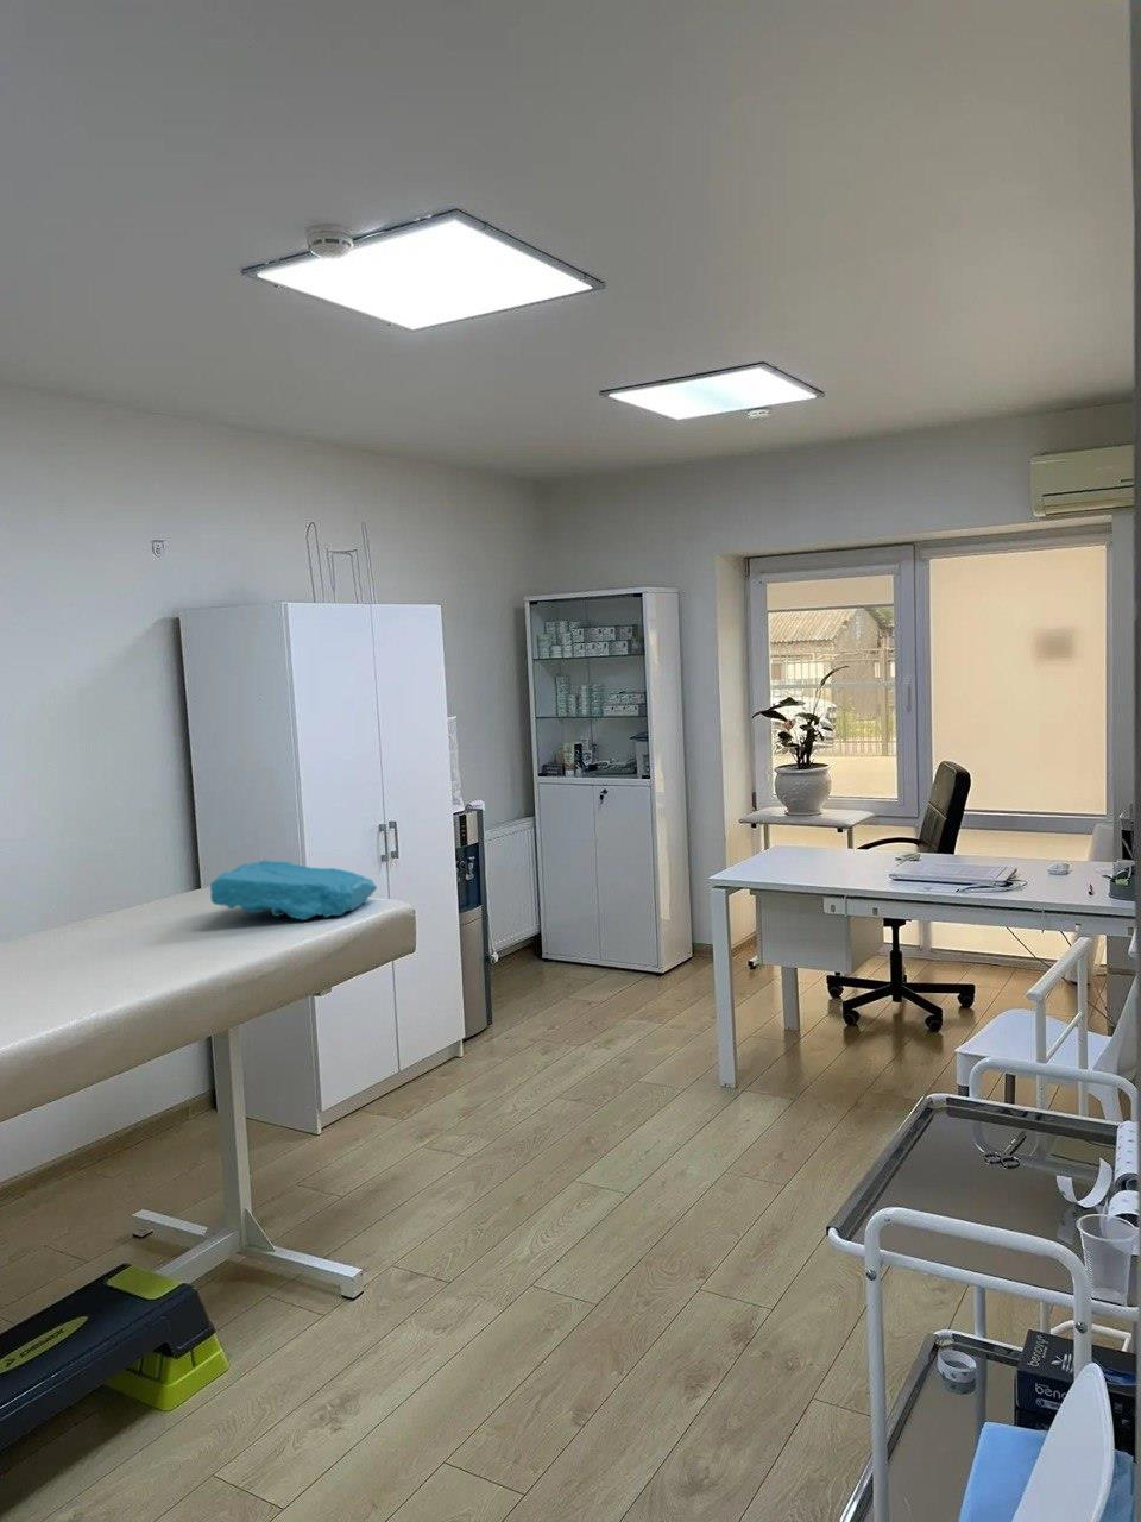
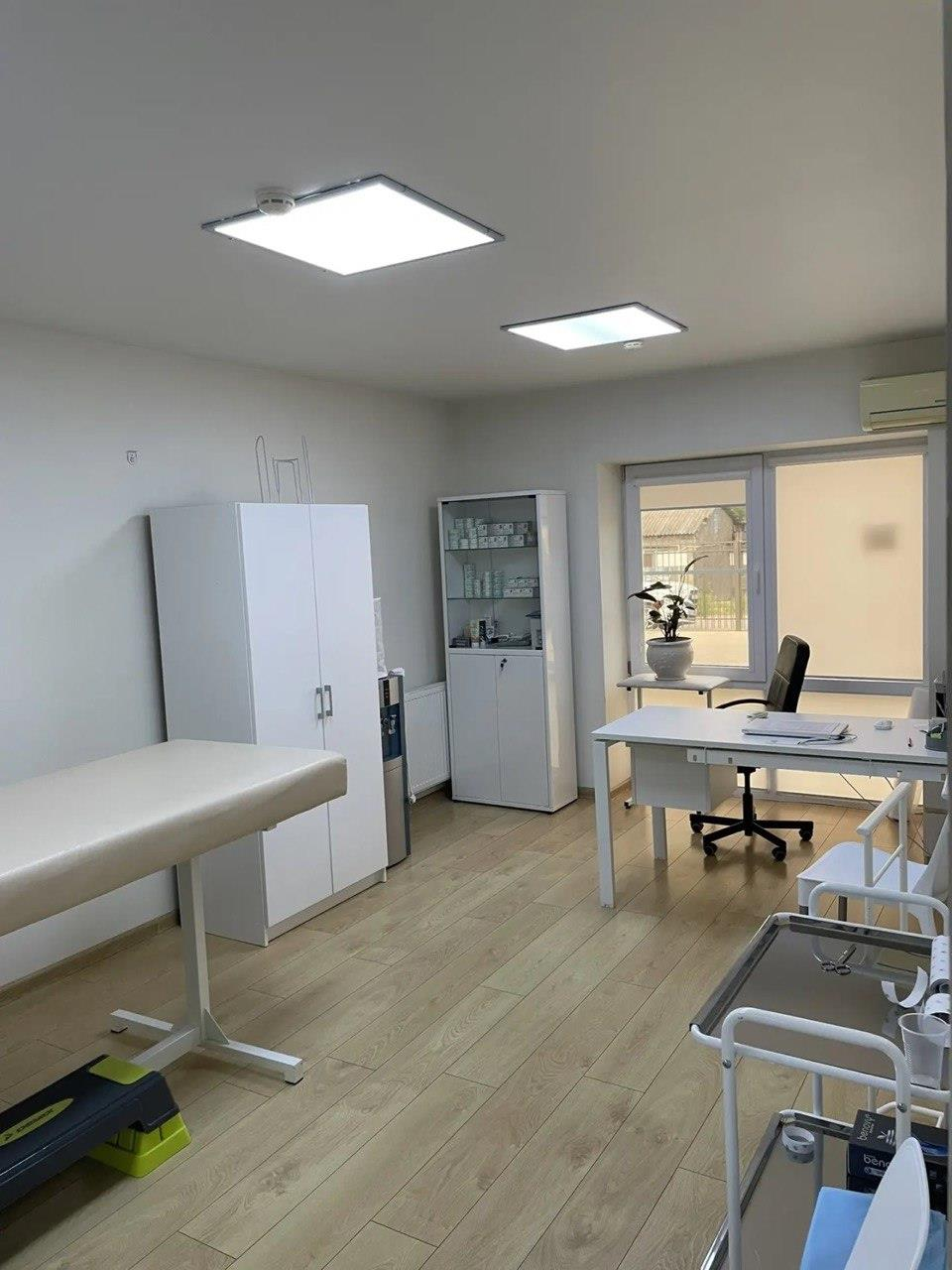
- decorative stone [210,859,378,922]
